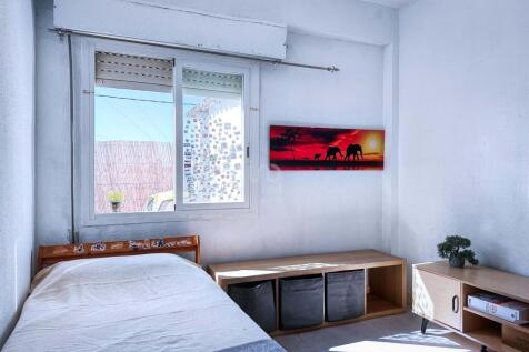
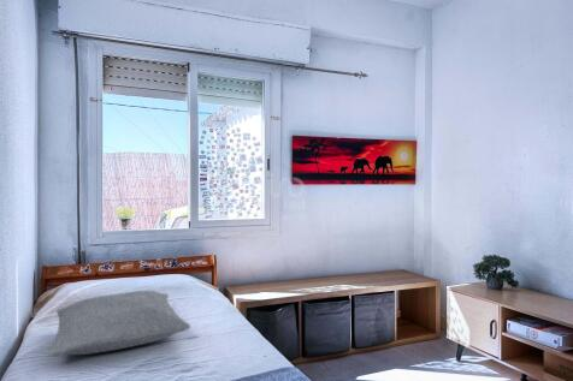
+ pillow [47,290,191,358]
